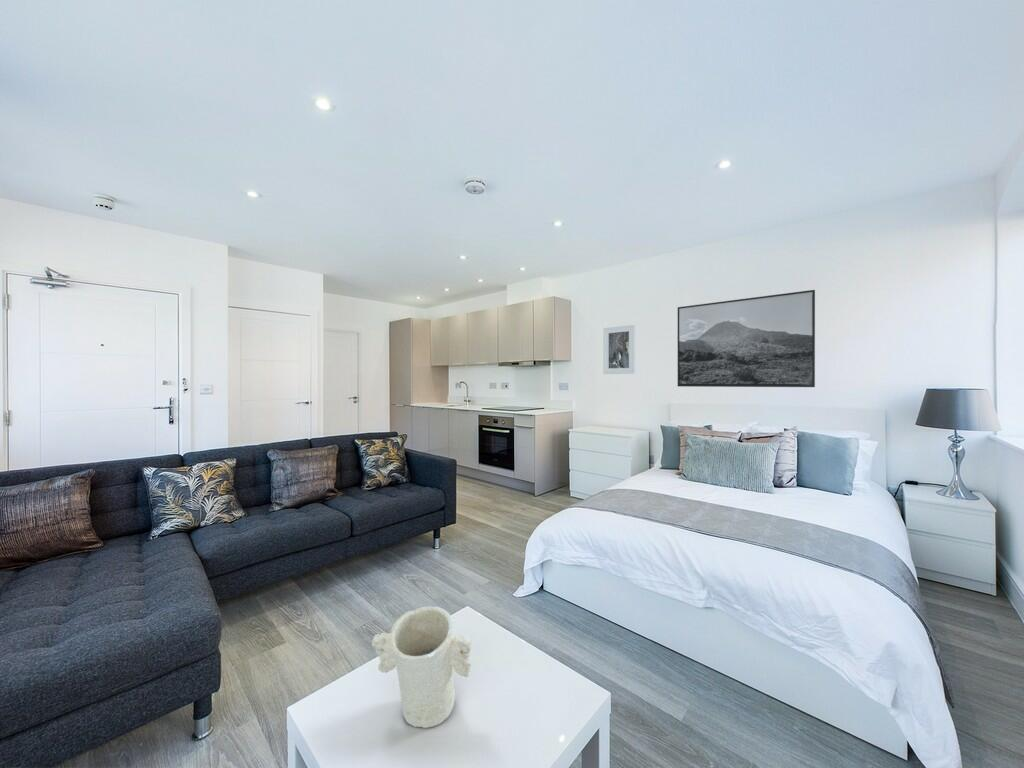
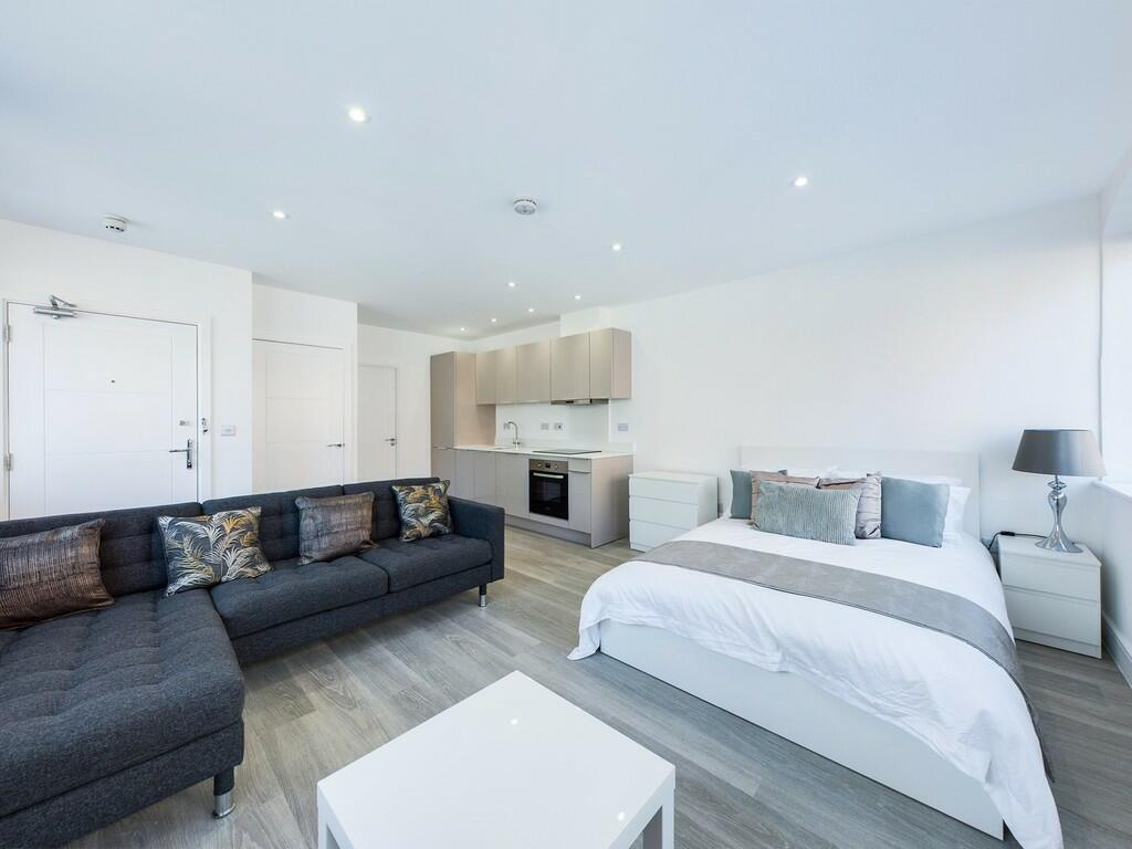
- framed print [602,324,636,375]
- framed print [677,289,816,388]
- decorative vase [371,605,473,729]
